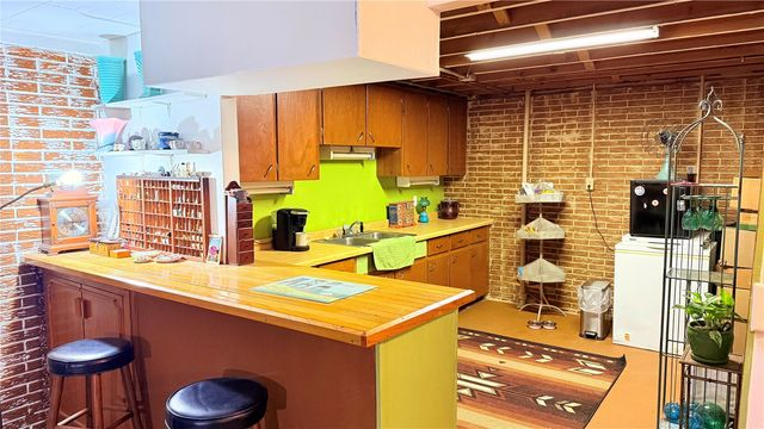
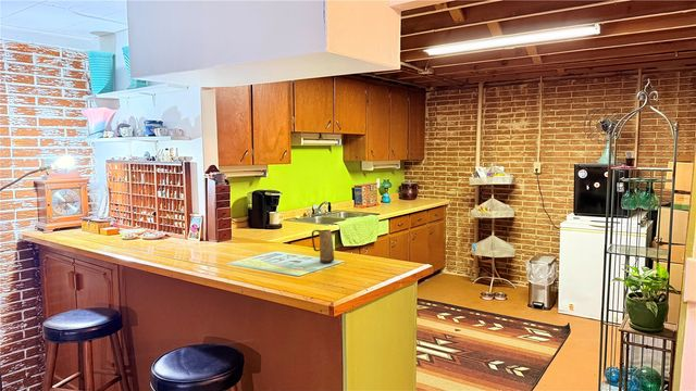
+ mug [311,229,335,264]
